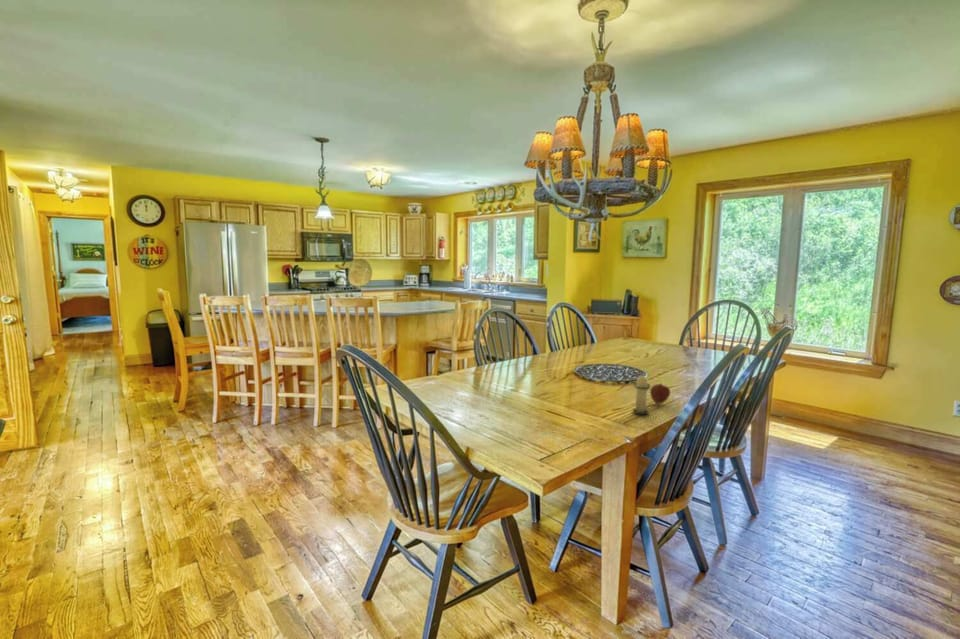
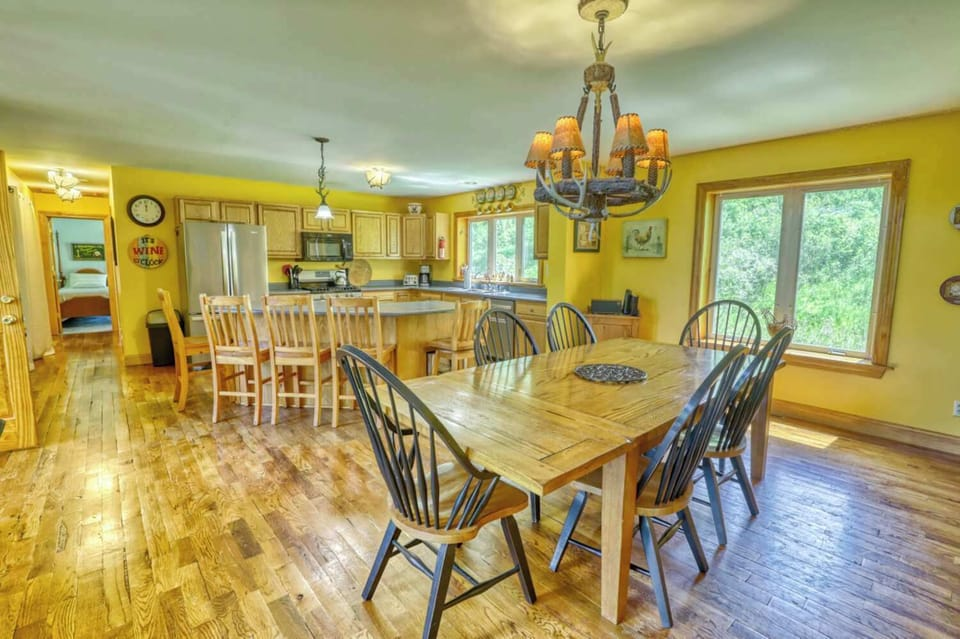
- candle [632,372,651,415]
- fruit [649,383,671,405]
